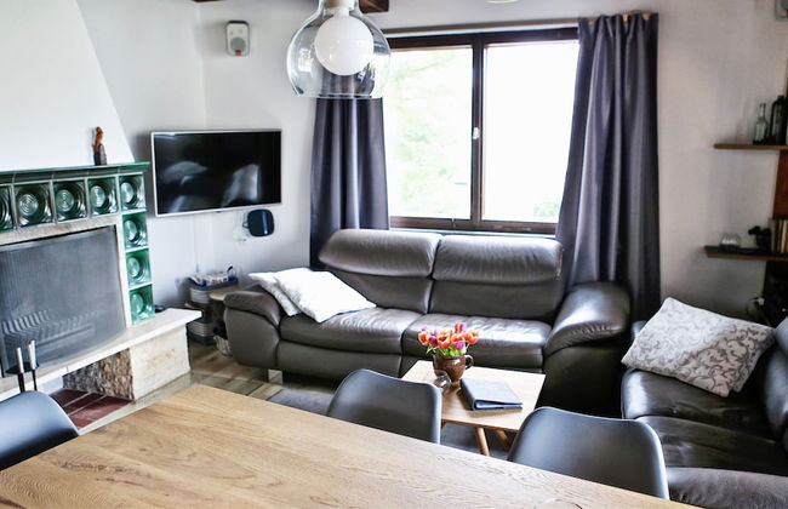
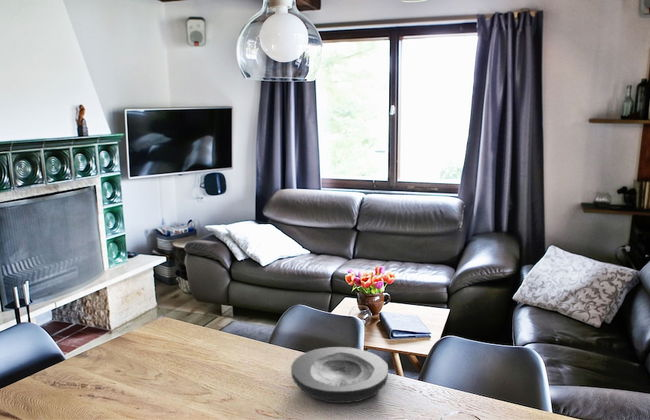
+ plate [290,346,389,404]
